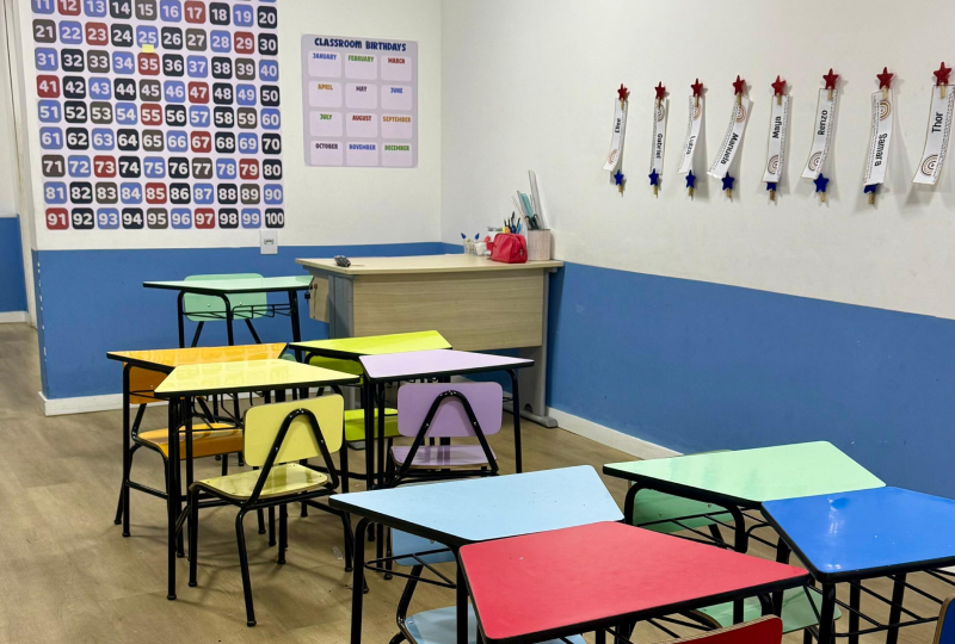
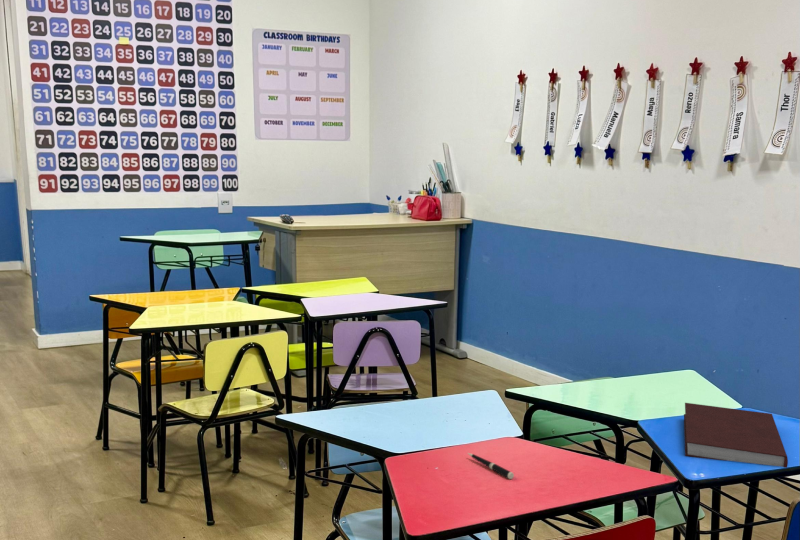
+ notebook [683,402,789,469]
+ pen [467,452,515,480]
